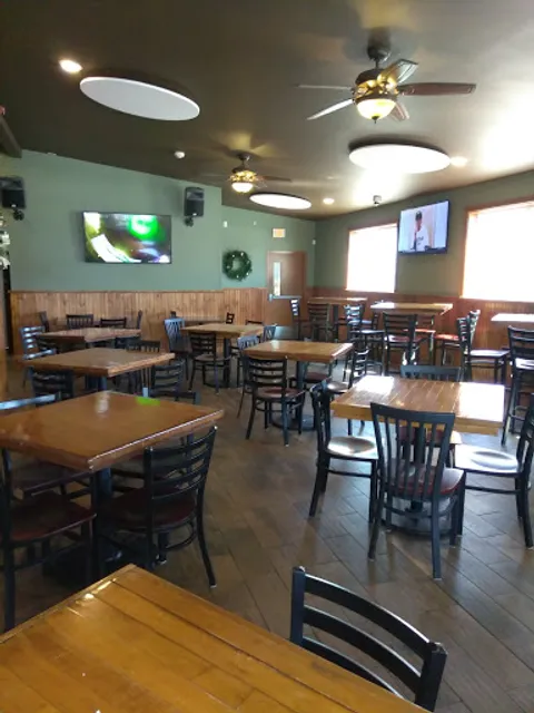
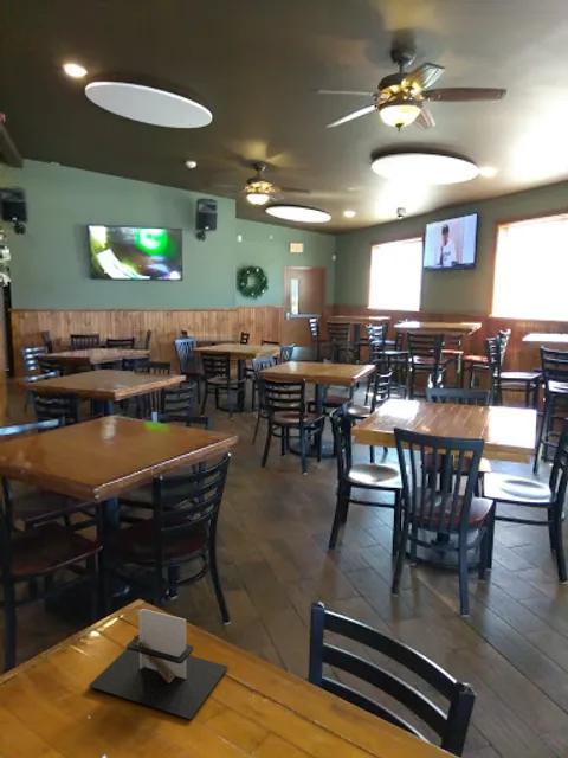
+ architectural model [88,608,230,720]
